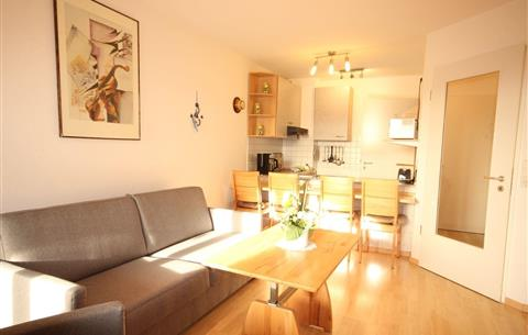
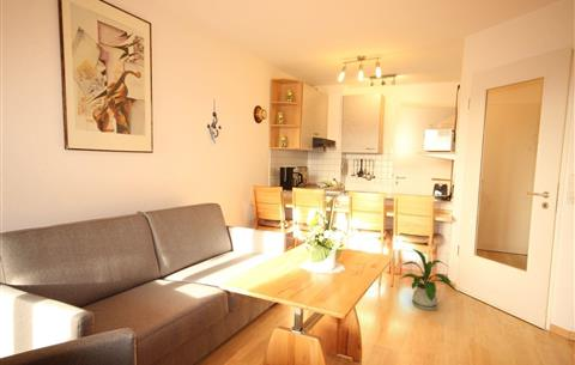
+ house plant [399,248,458,311]
